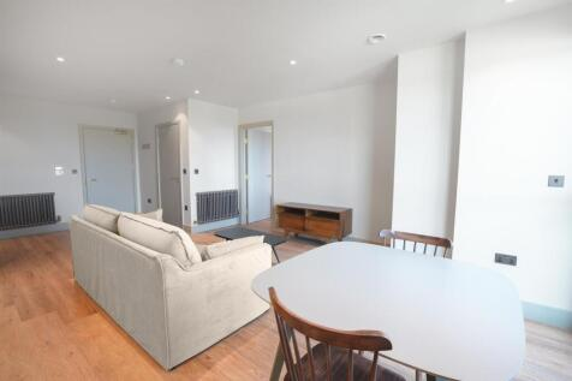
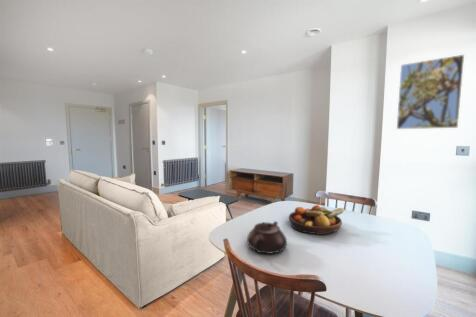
+ teapot [246,220,288,255]
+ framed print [396,54,465,130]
+ fruit bowl [288,204,346,236]
